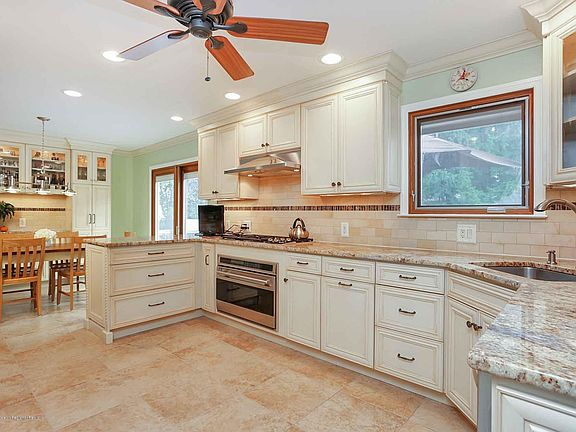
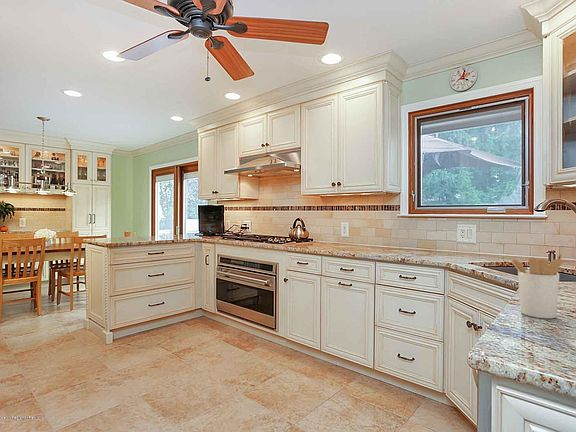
+ utensil holder [510,253,563,319]
